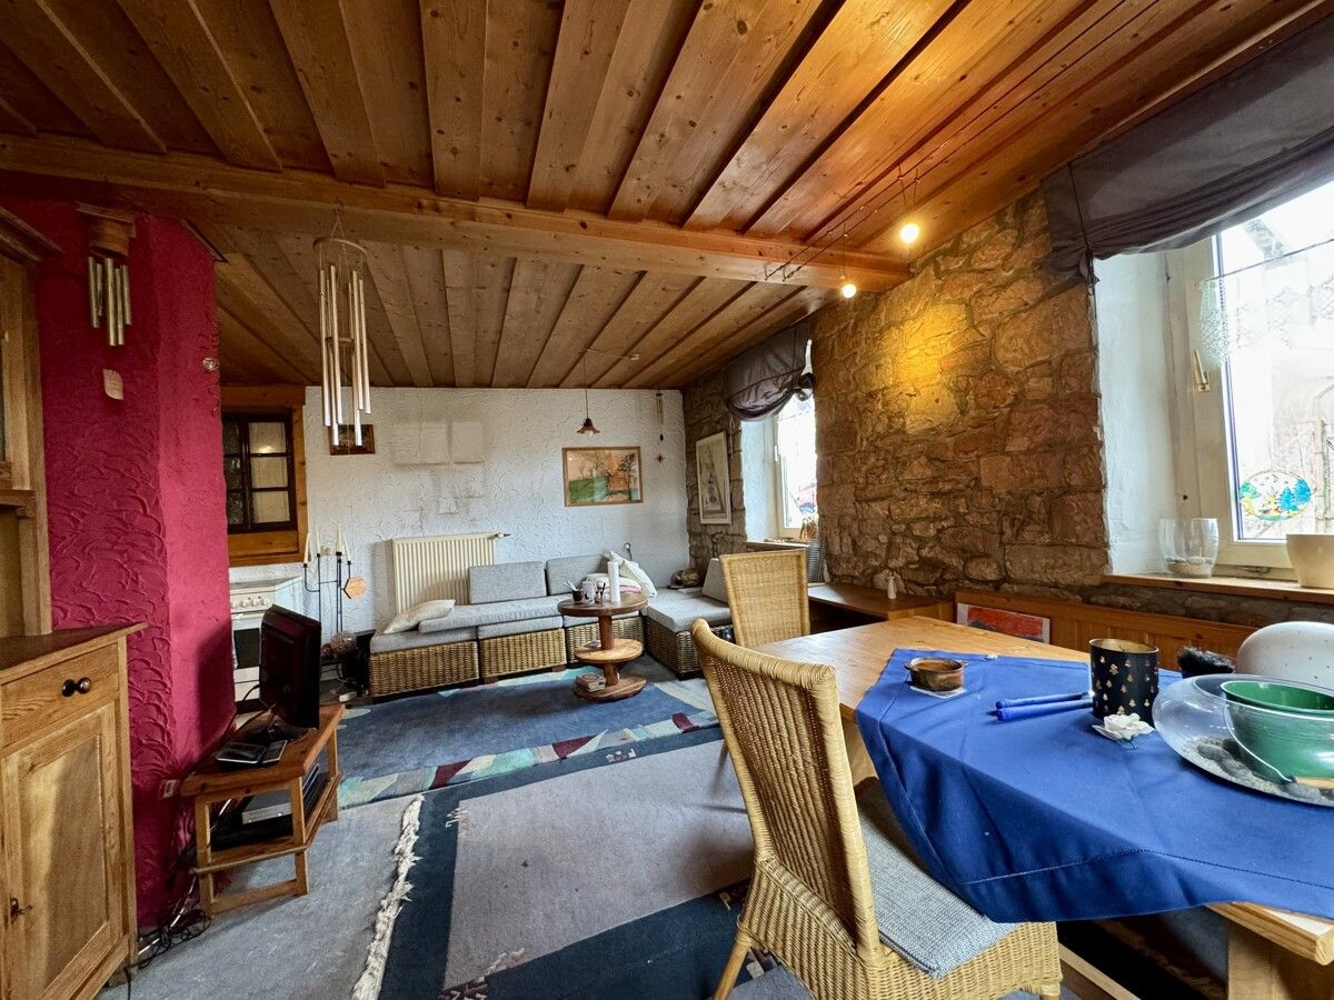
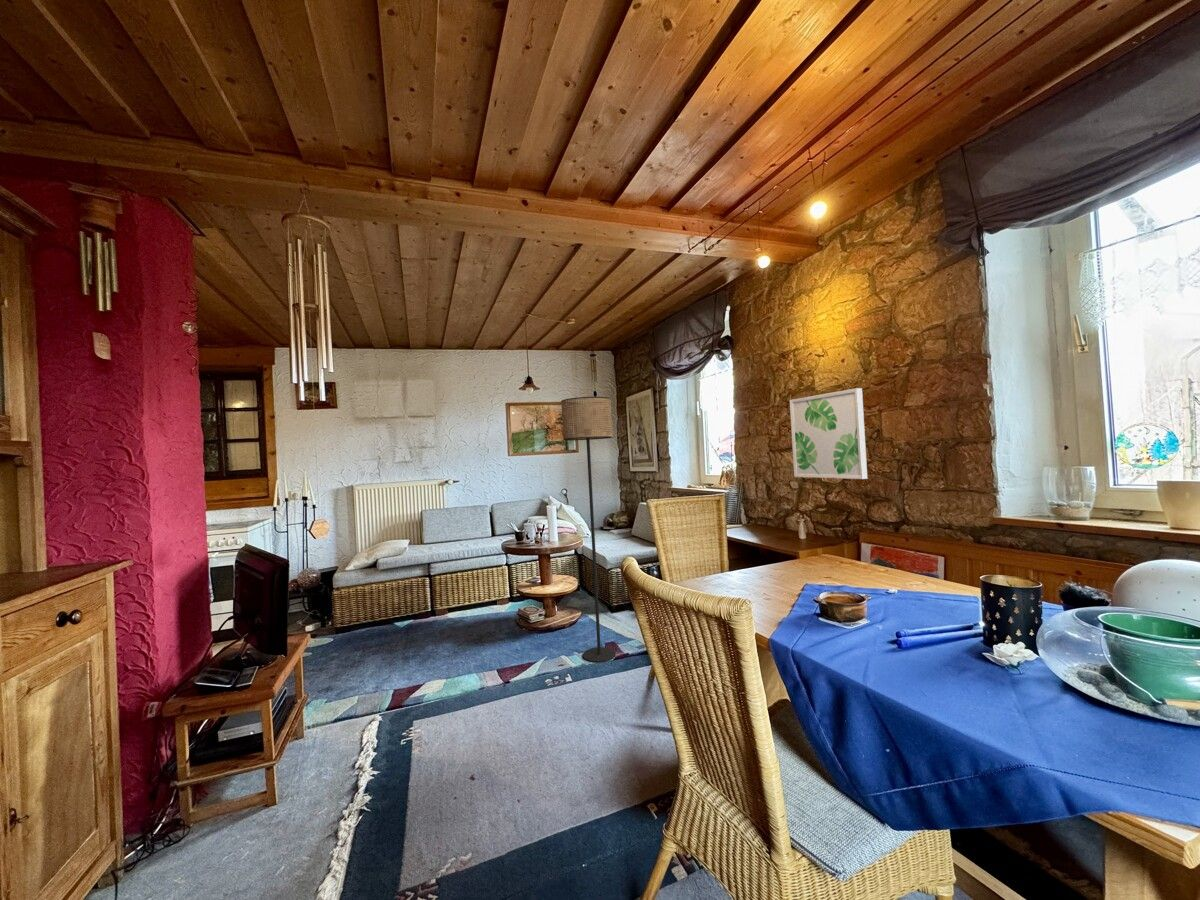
+ wall art [789,387,868,480]
+ floor lamp [560,396,617,663]
